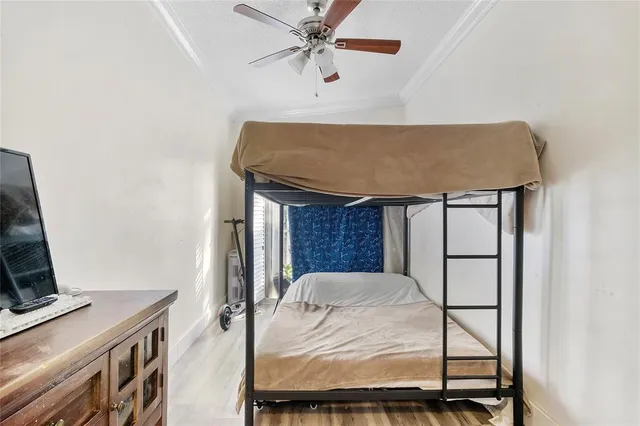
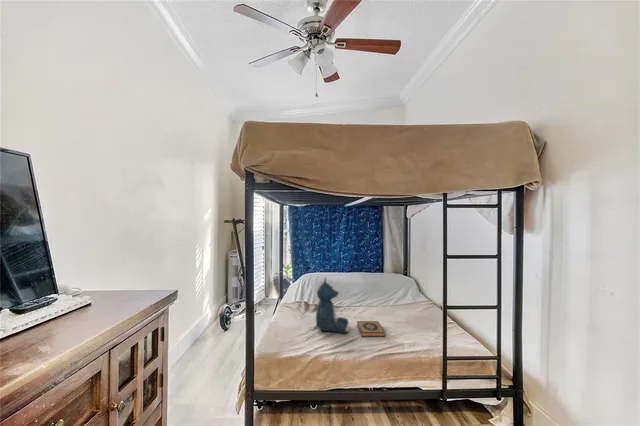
+ teddy bear [315,276,350,334]
+ hardback book [356,320,386,338]
